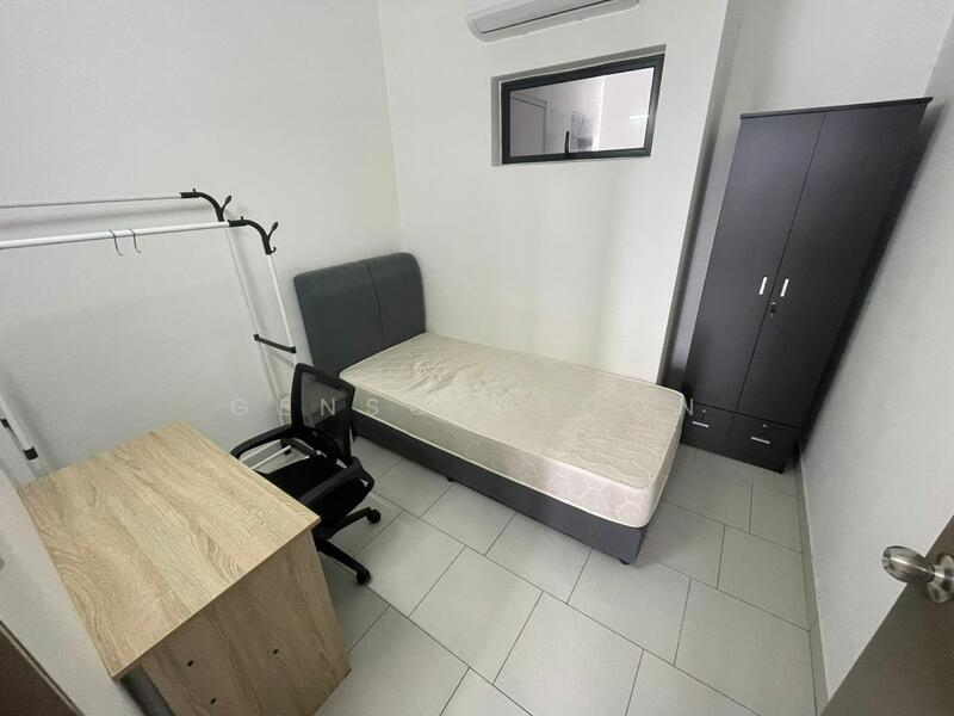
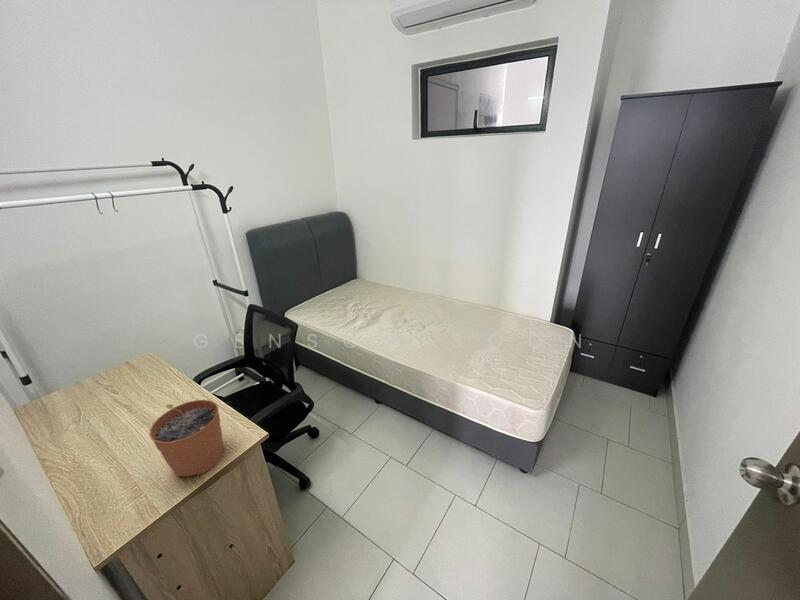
+ plant pot [148,399,224,478]
